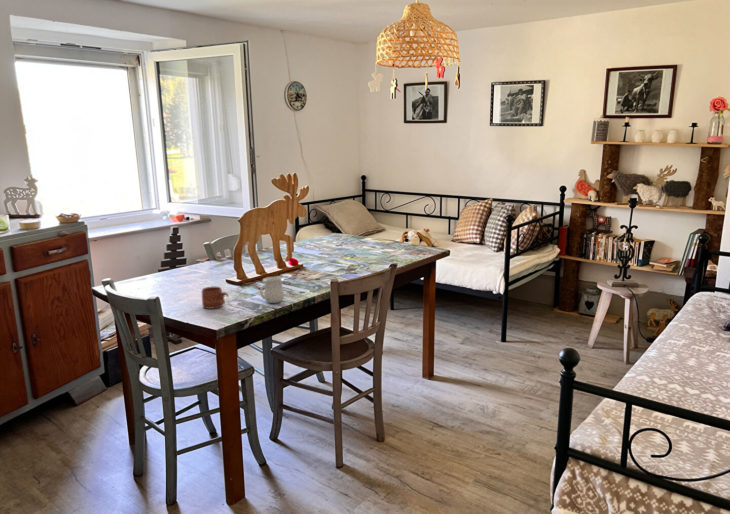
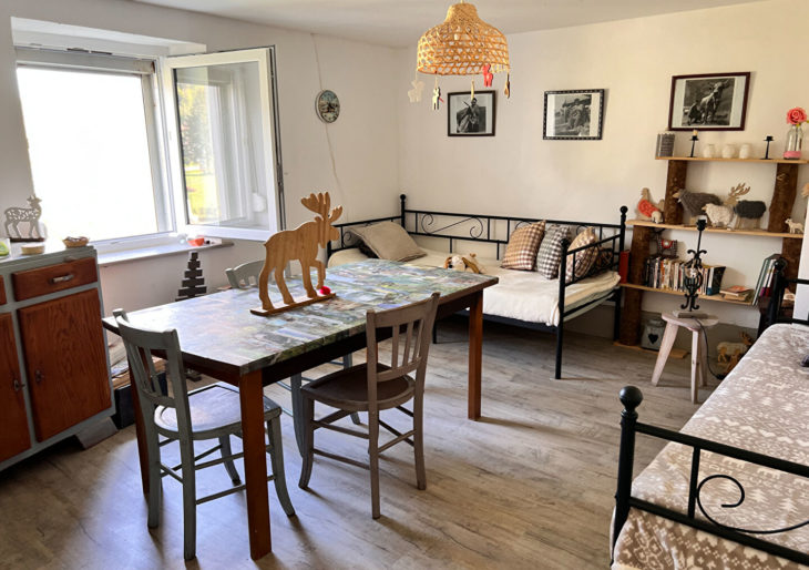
- mug [259,276,285,304]
- mug [201,286,230,310]
